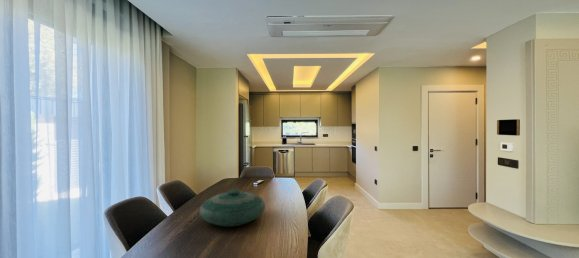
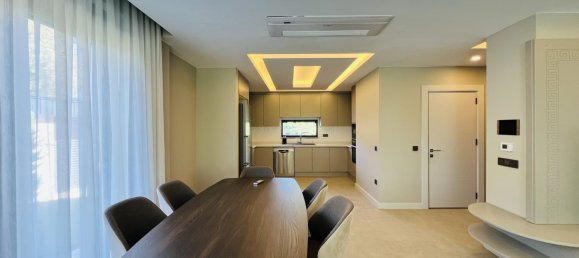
- decorative bowl [199,189,266,228]
